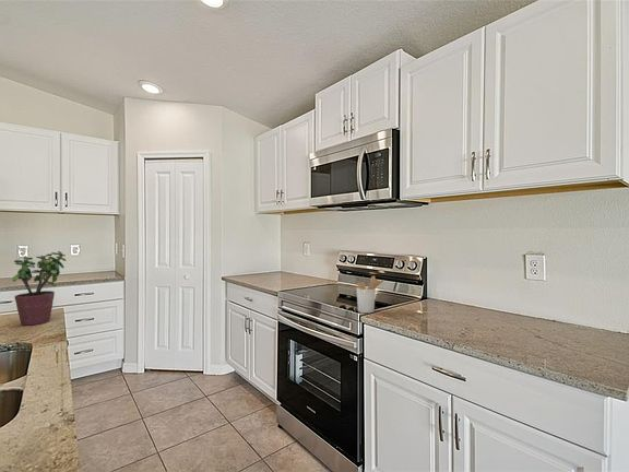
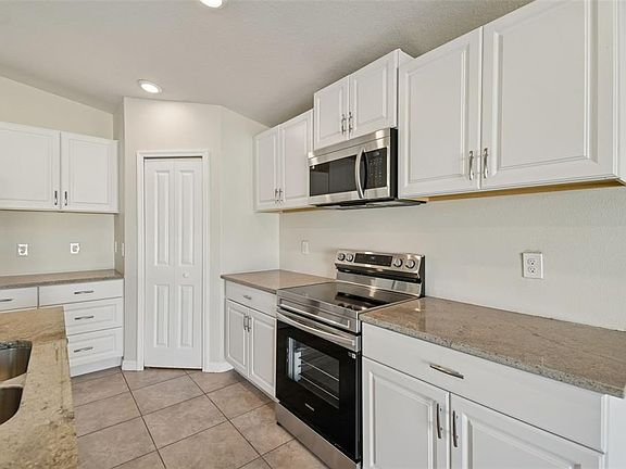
- potted plant [12,250,67,327]
- utensil holder [356,275,384,314]
